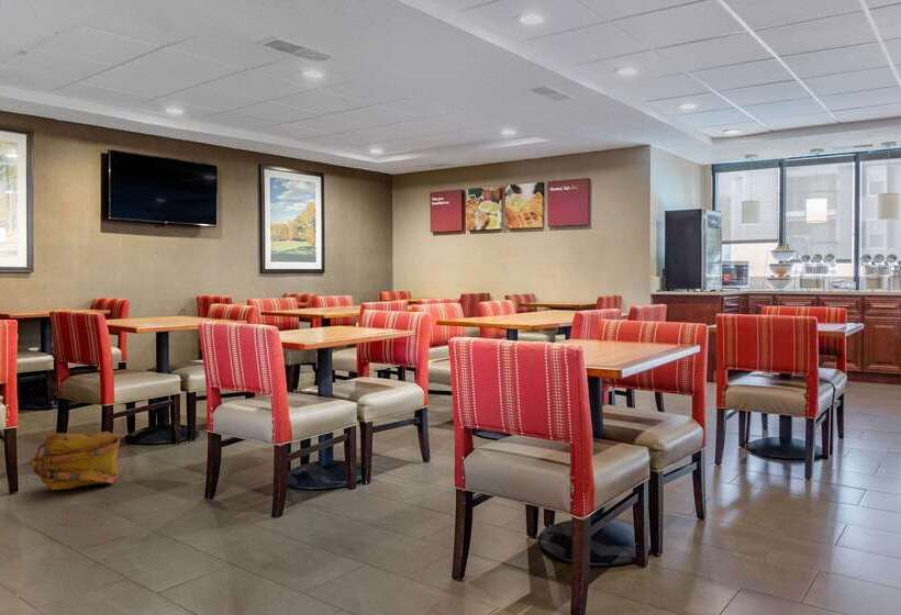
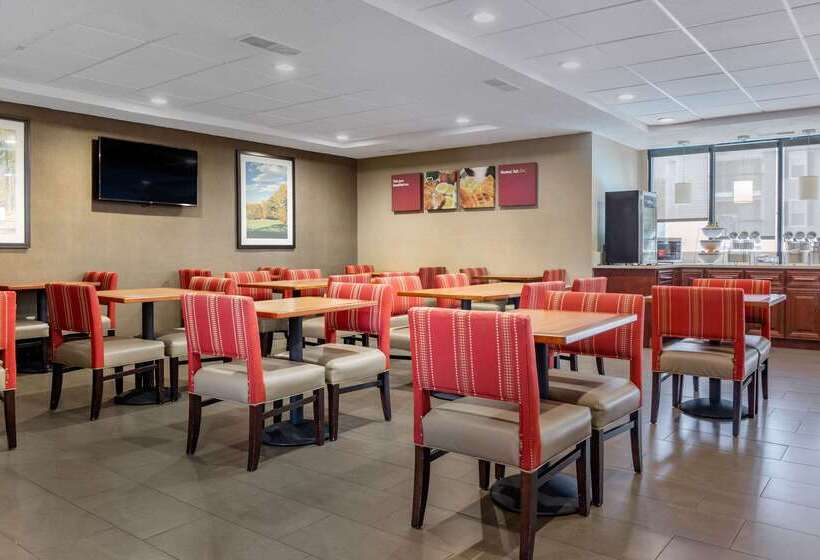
- backpack [29,431,122,491]
